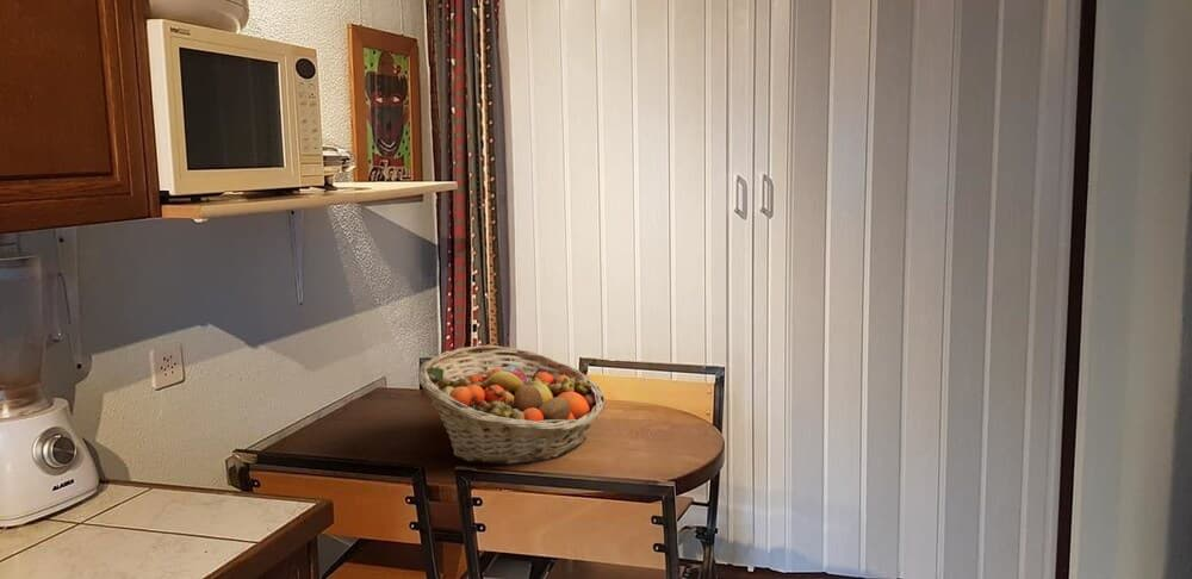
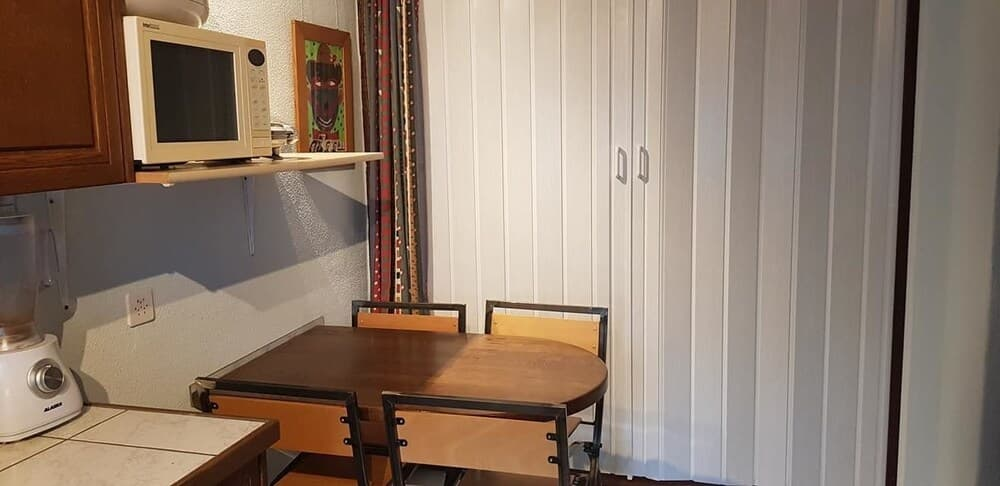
- fruit basket [416,344,607,466]
